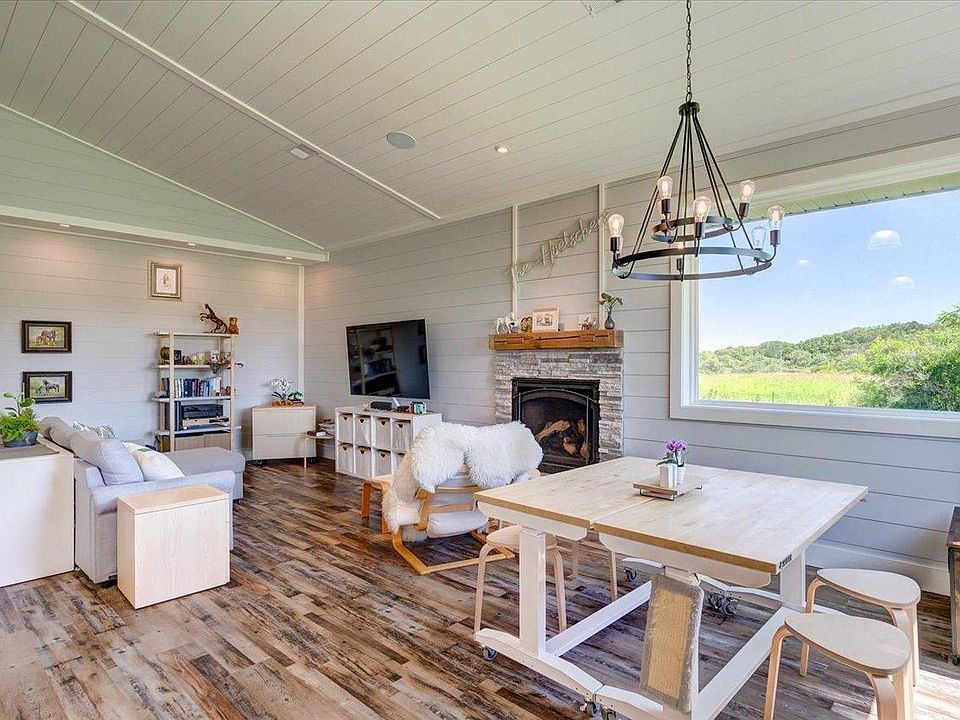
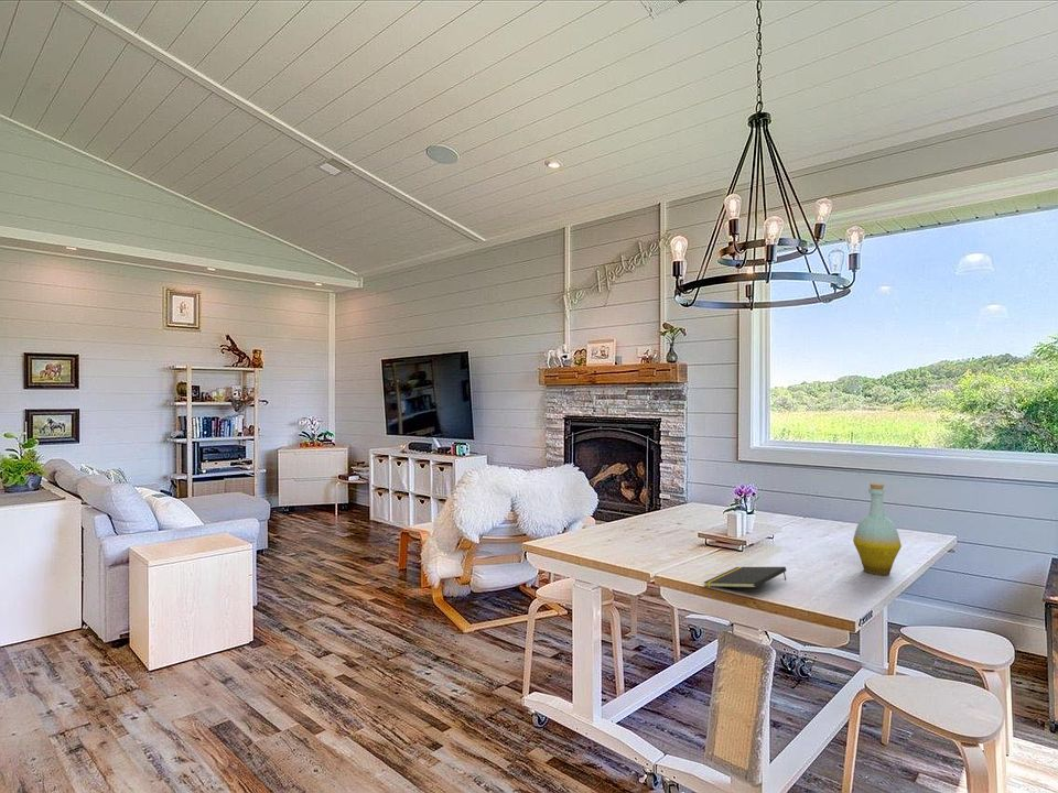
+ bottle [852,482,903,576]
+ notepad [703,566,787,589]
